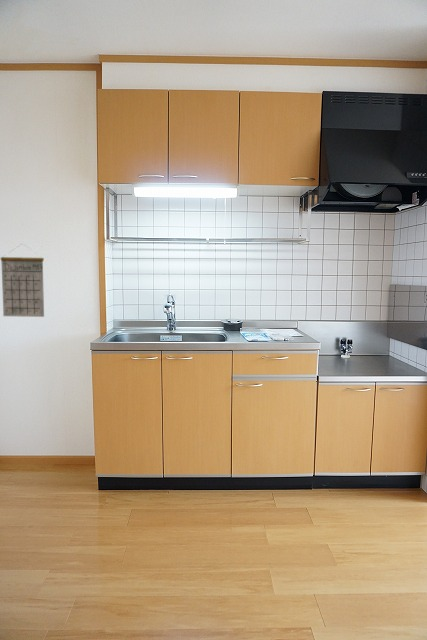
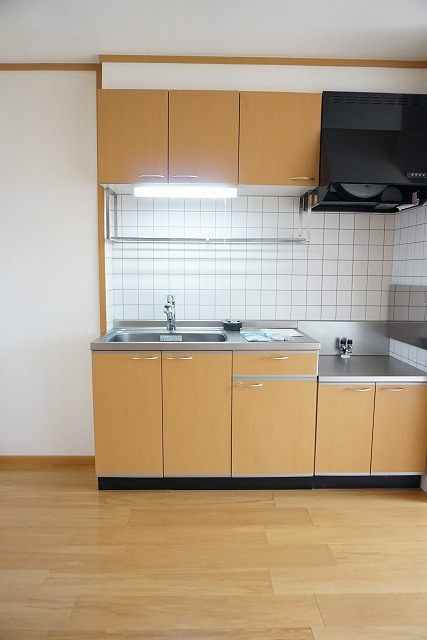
- calendar [0,242,45,318]
